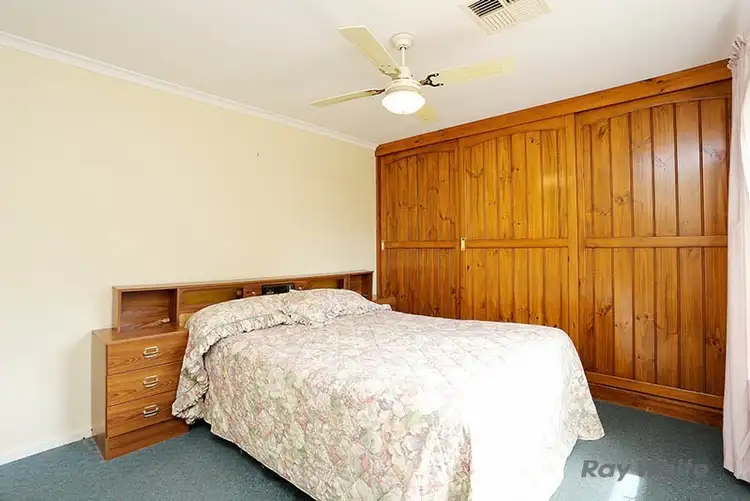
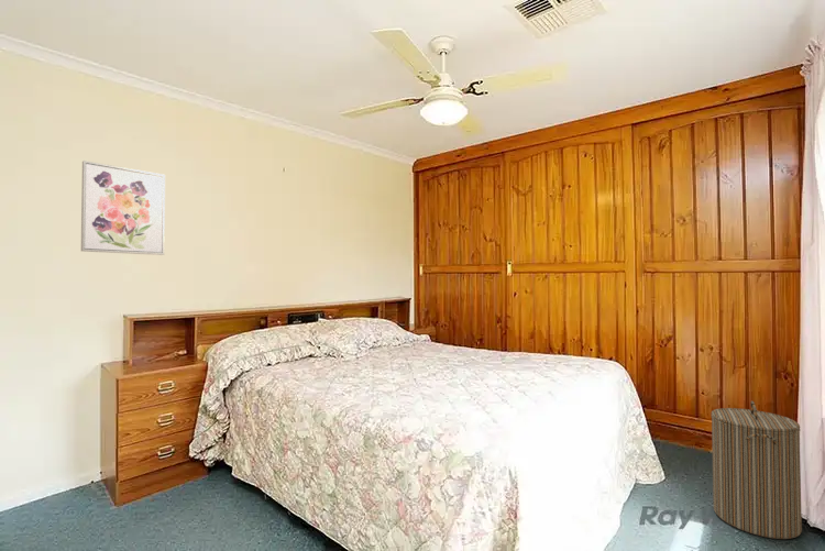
+ wall art [80,159,166,256]
+ laundry hamper [710,400,803,540]
